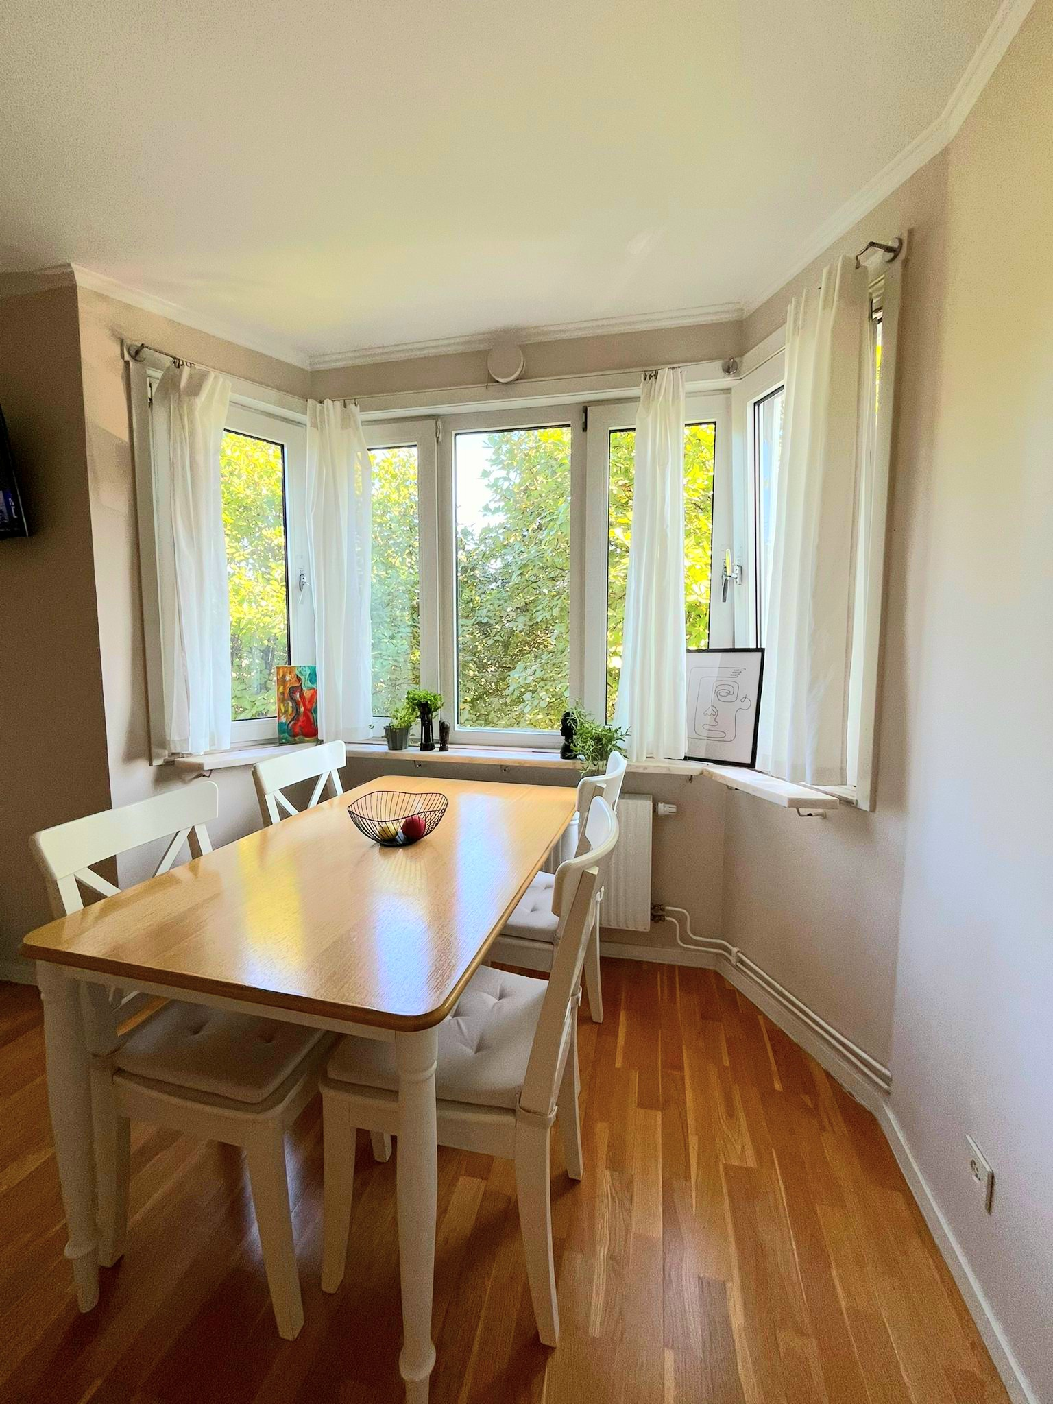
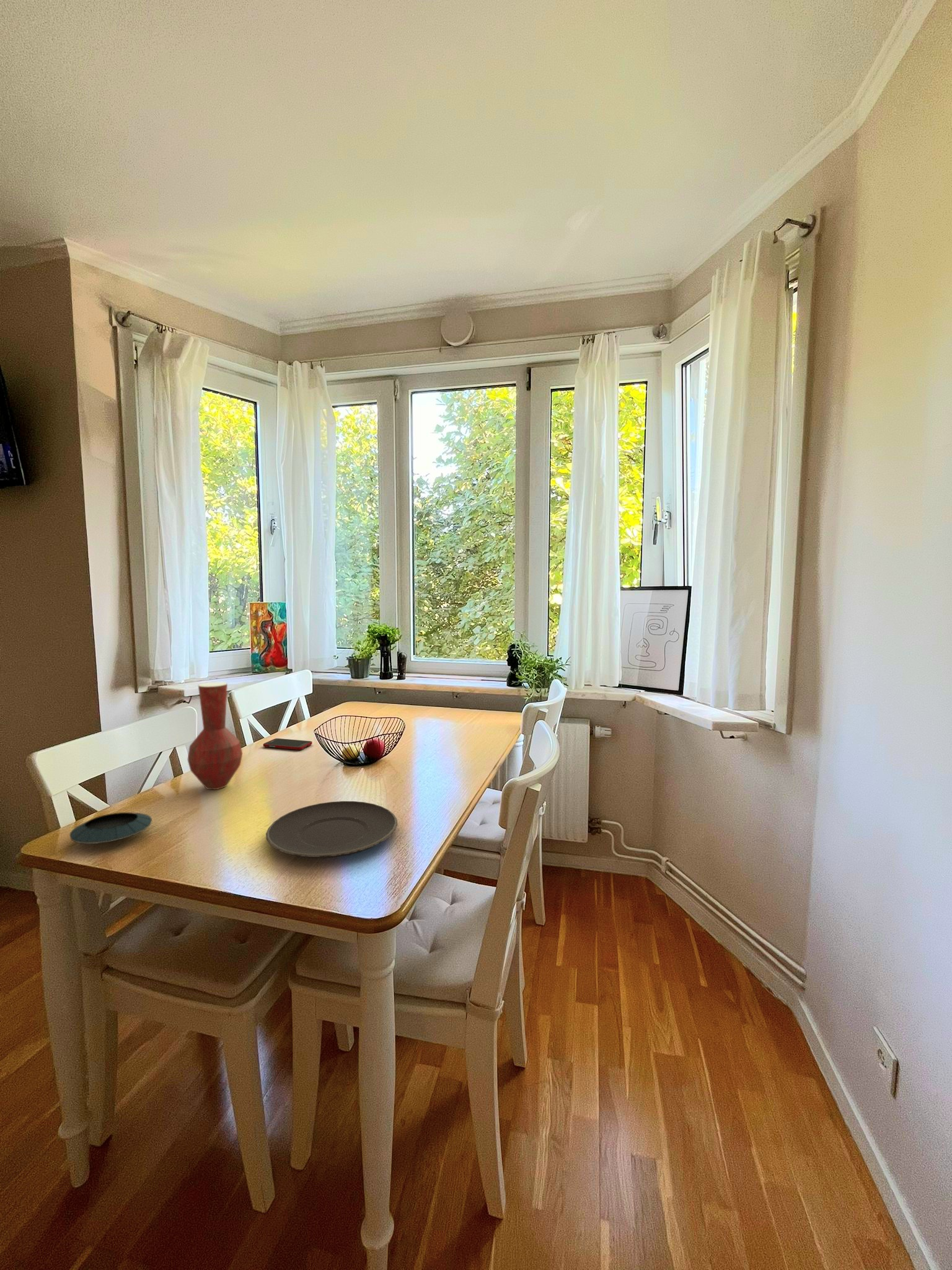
+ cell phone [263,738,313,750]
+ saucer [69,812,152,845]
+ plate [265,801,398,859]
+ vase [187,682,243,790]
